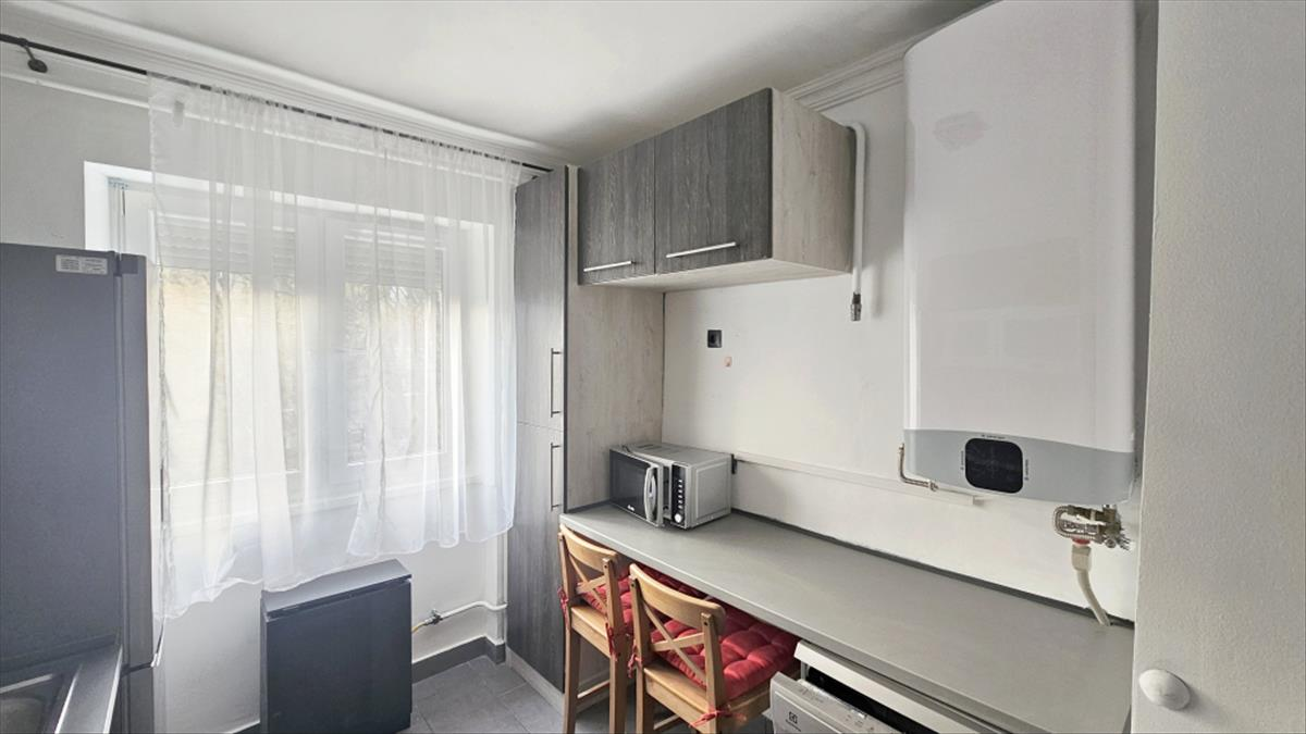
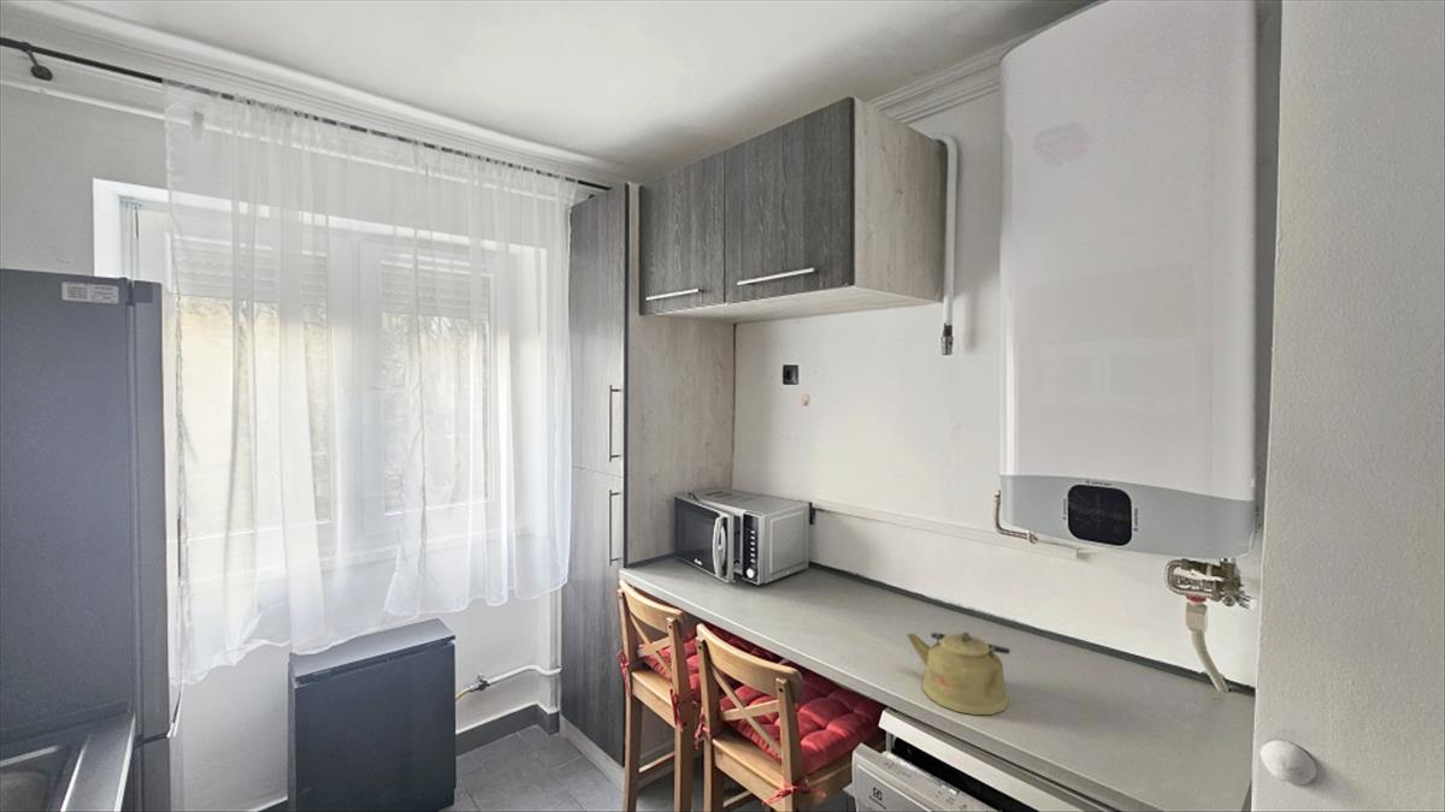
+ kettle [906,630,1012,716]
